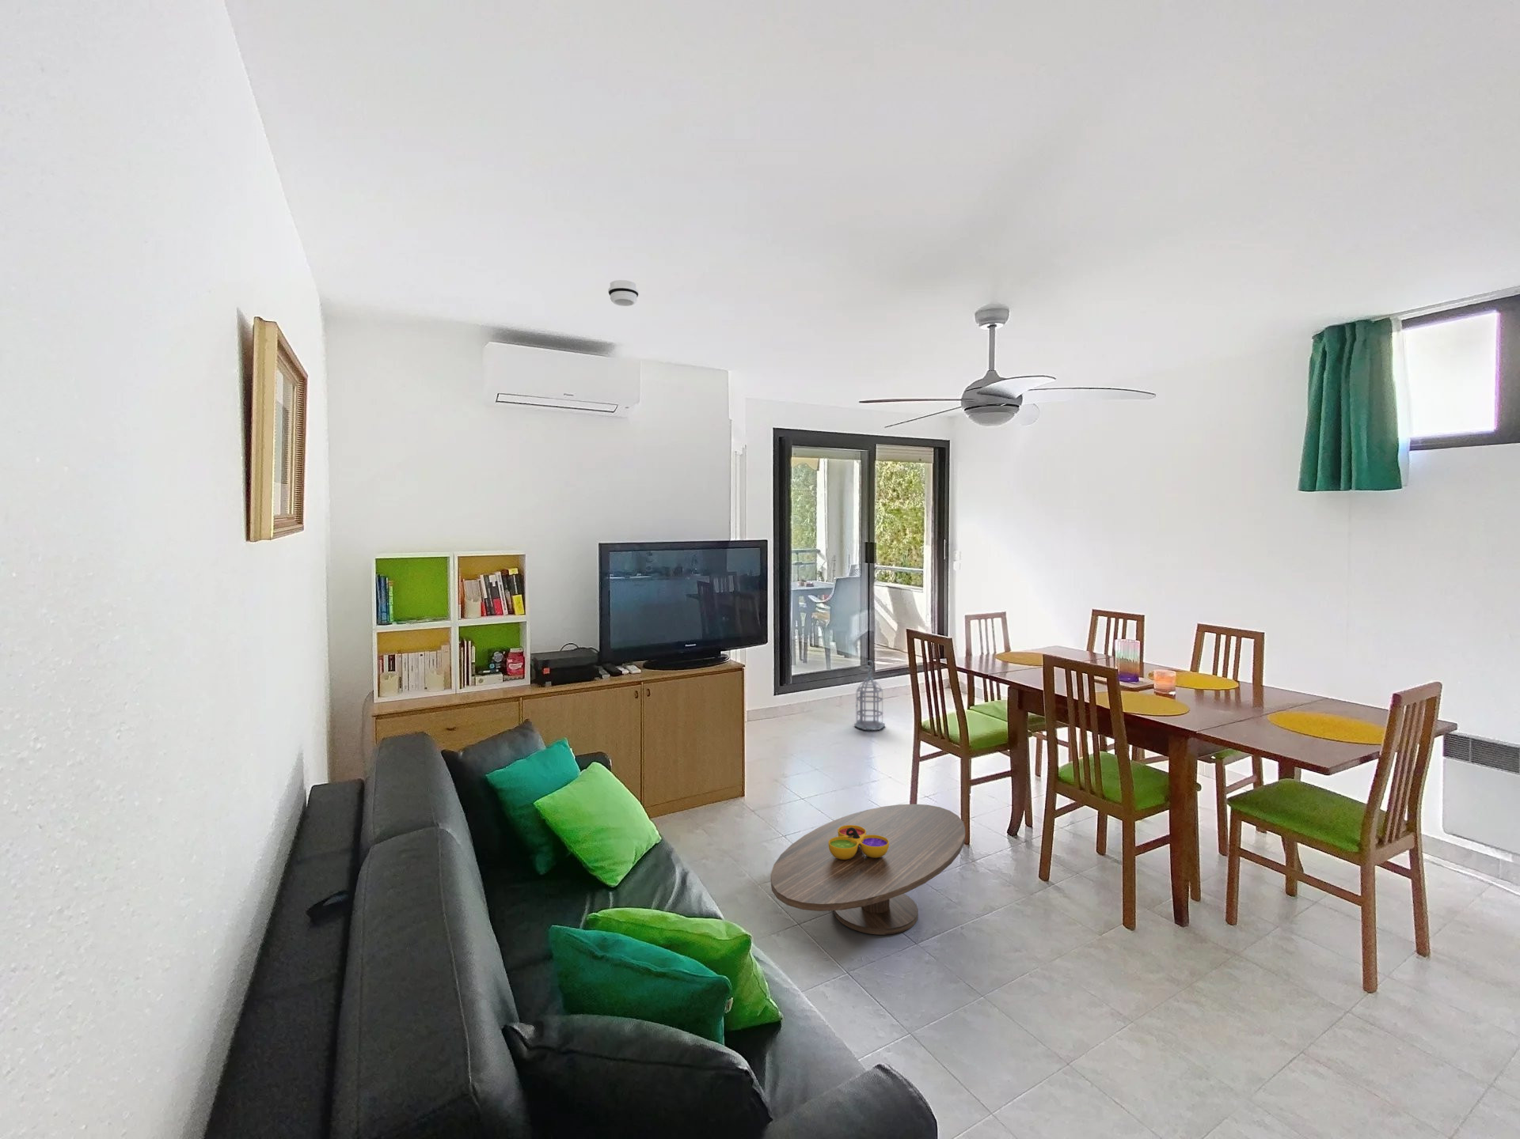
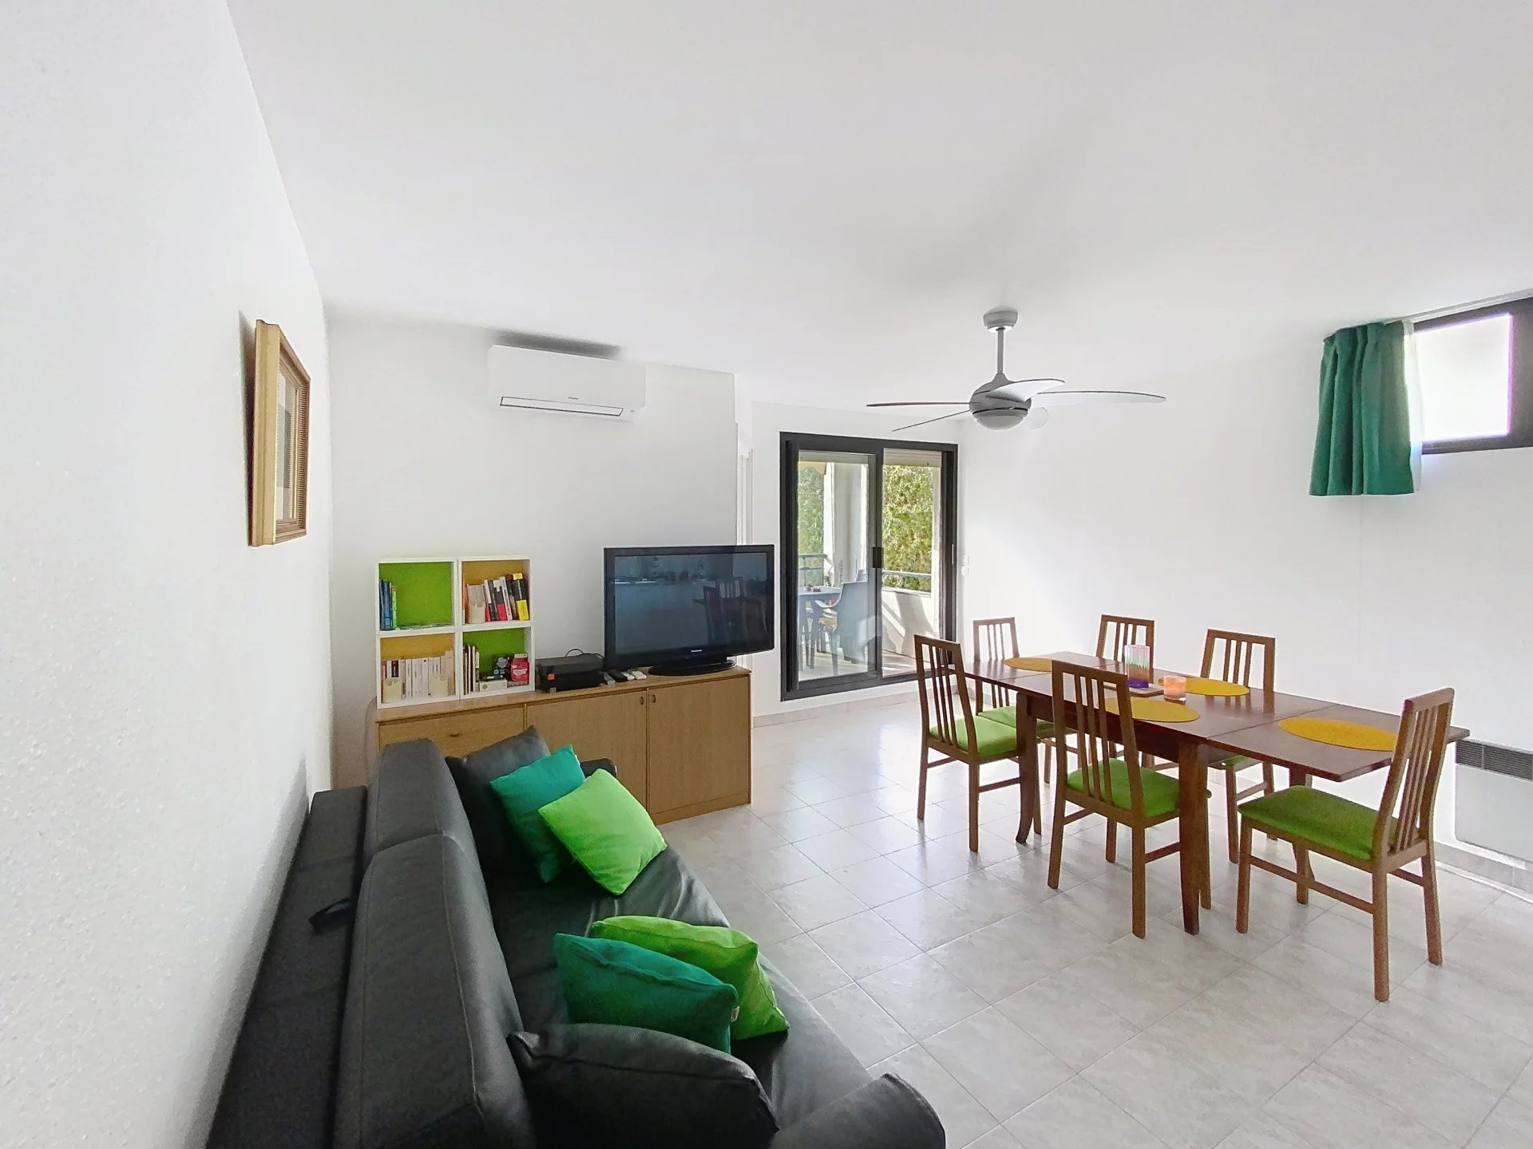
- lantern [853,659,886,731]
- smoke detector [607,279,639,307]
- decorative bowl [829,826,889,860]
- coffee table [771,804,966,936]
